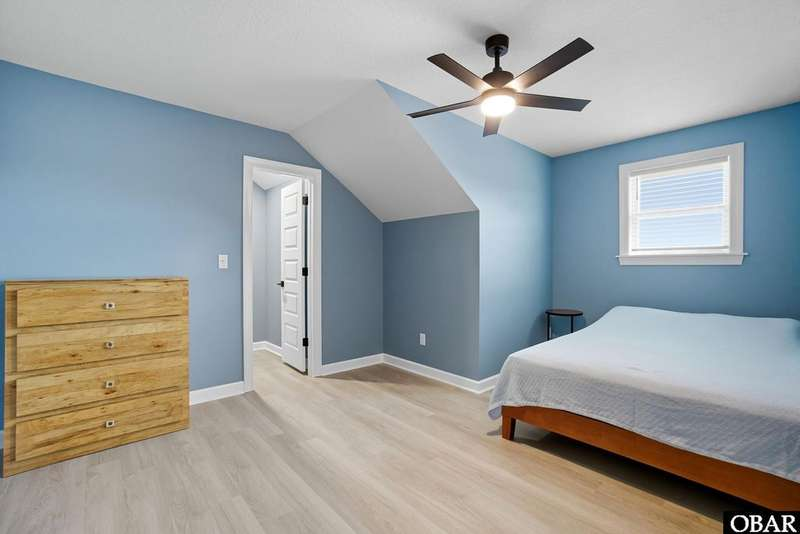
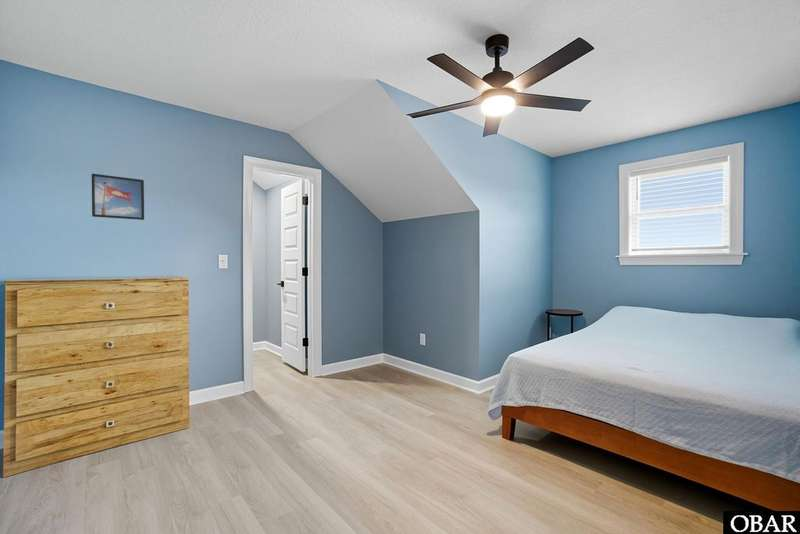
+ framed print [91,173,145,221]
